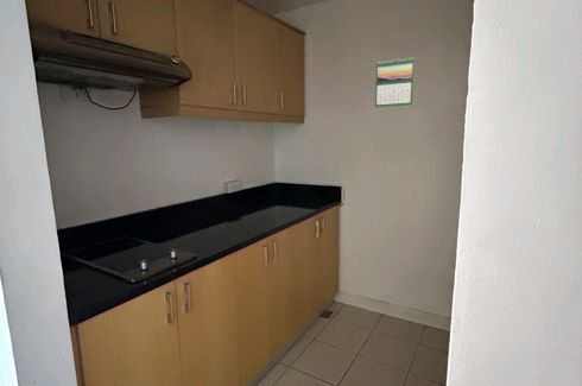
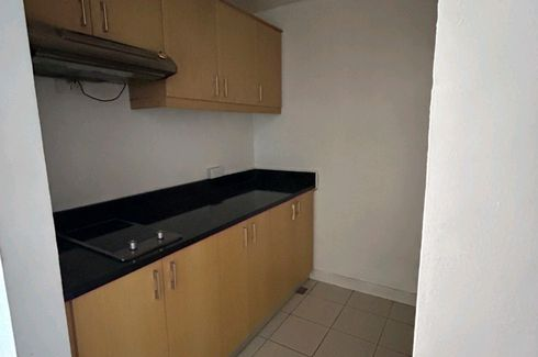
- calendar [374,57,416,108]
